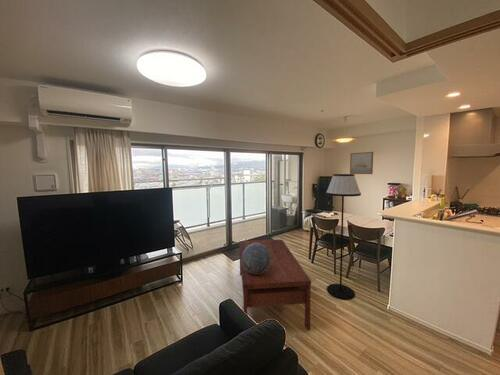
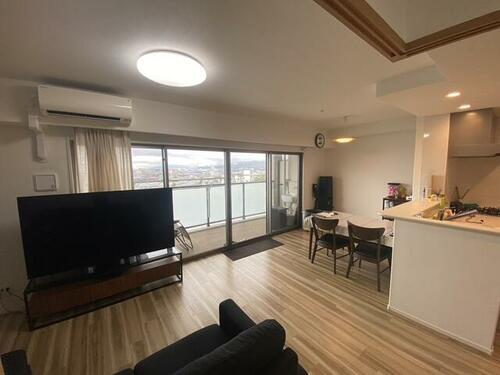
- wall art [349,151,374,175]
- decorative sphere [242,243,271,273]
- coffee table [238,239,312,331]
- floor lamp [325,173,362,301]
